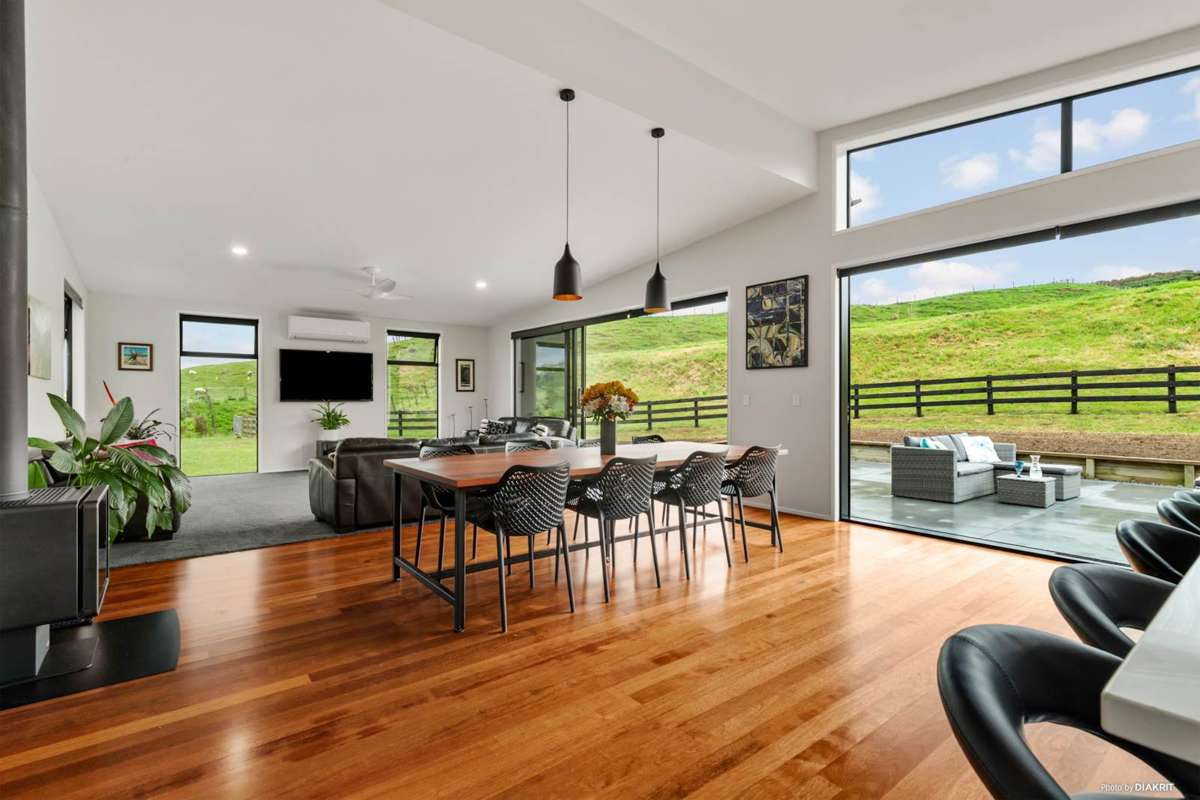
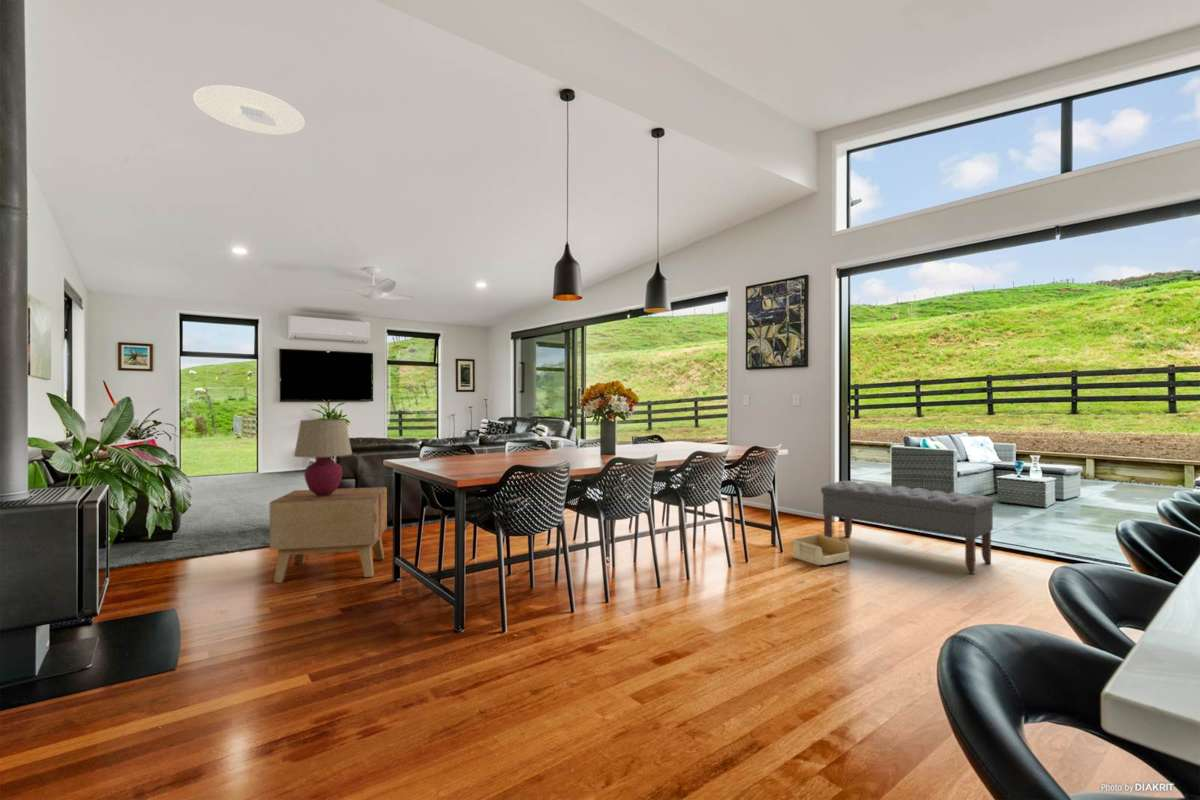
+ ceiling light [192,84,306,136]
+ table lamp [293,418,353,496]
+ side table [269,486,388,584]
+ storage bin [790,533,850,566]
+ bench [820,480,995,575]
